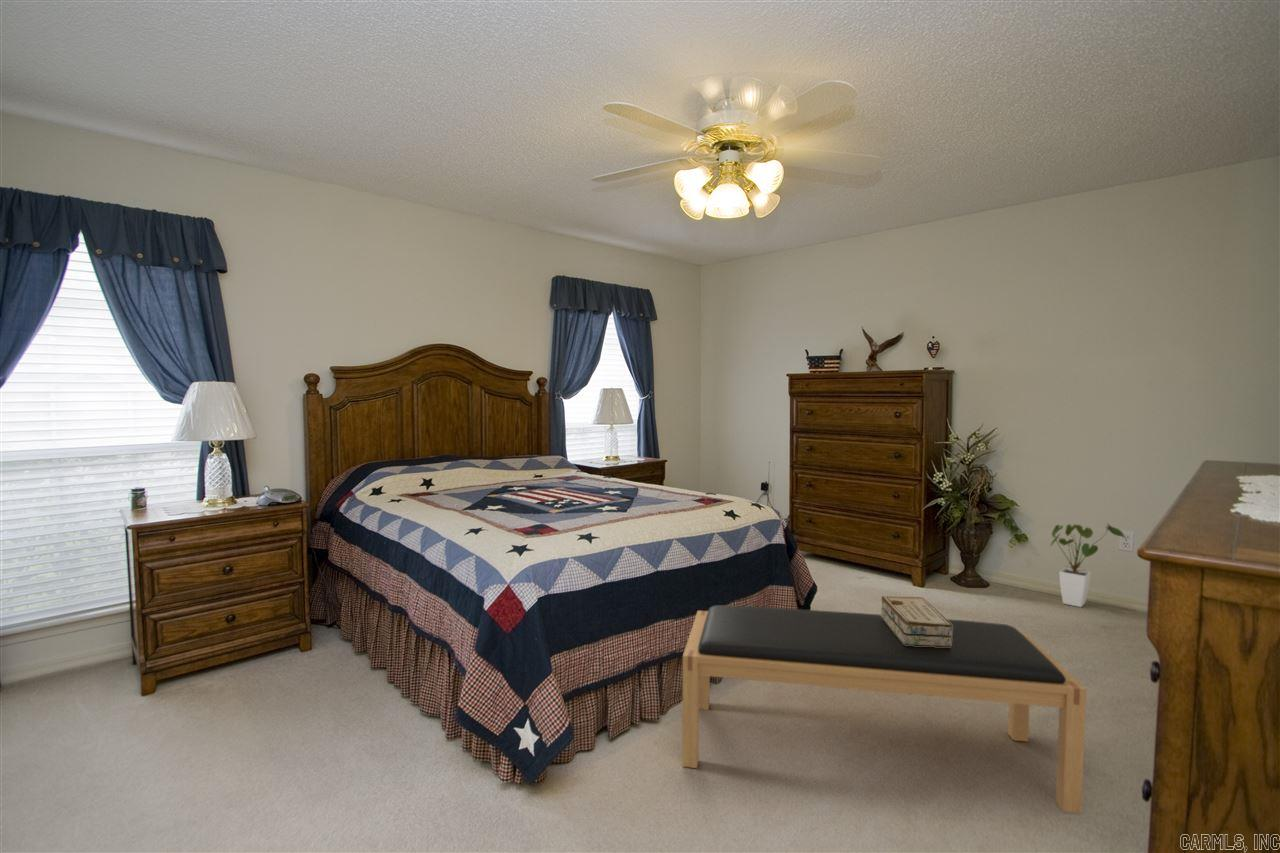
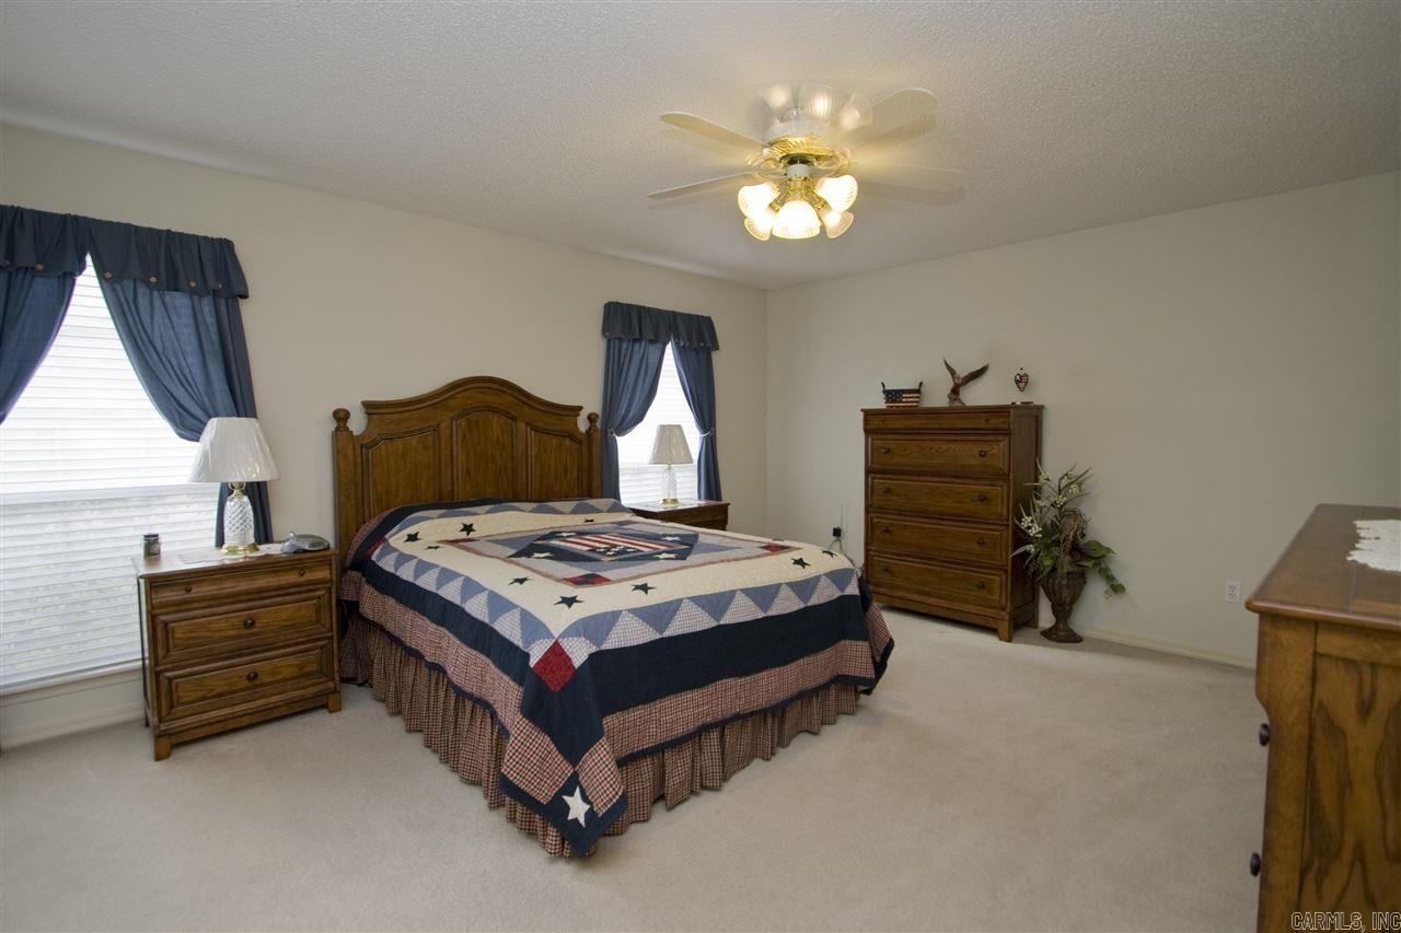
- bench [681,604,1087,815]
- house plant [1049,522,1125,608]
- decorative box [880,595,953,647]
